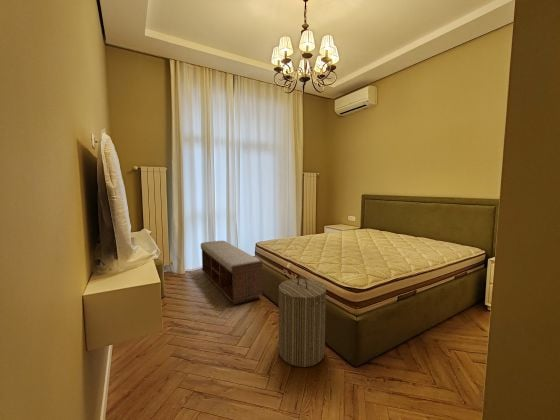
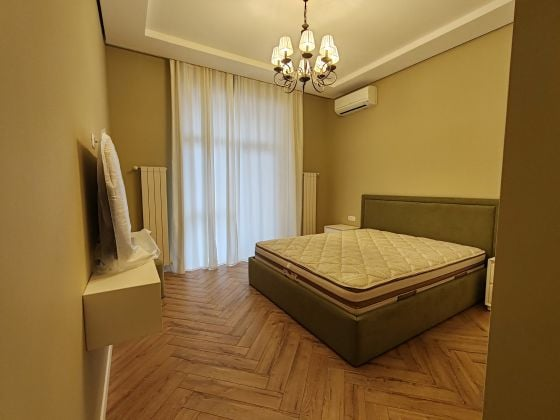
- bench [200,240,263,305]
- laundry hamper [278,275,327,368]
